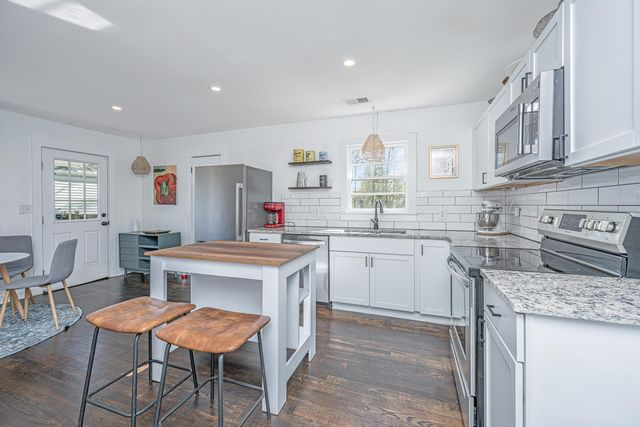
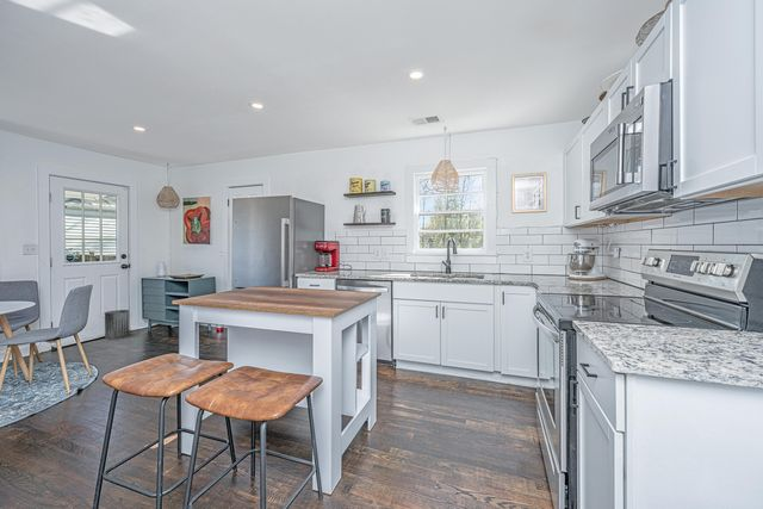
+ trash can [104,309,131,340]
